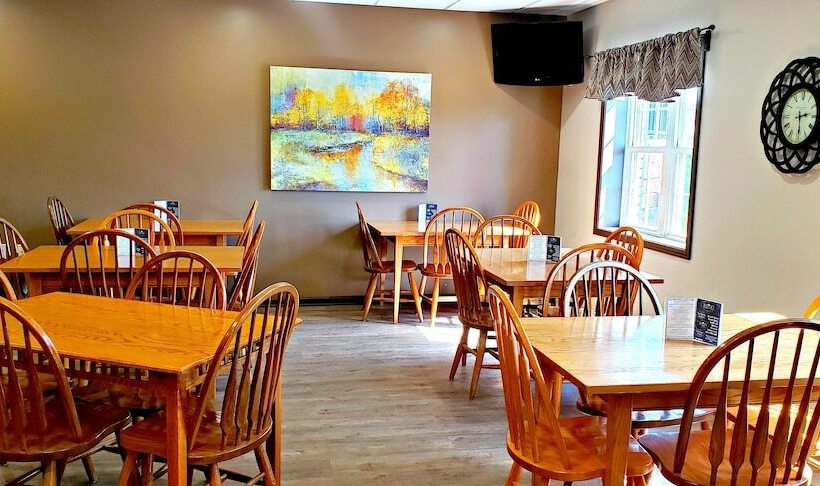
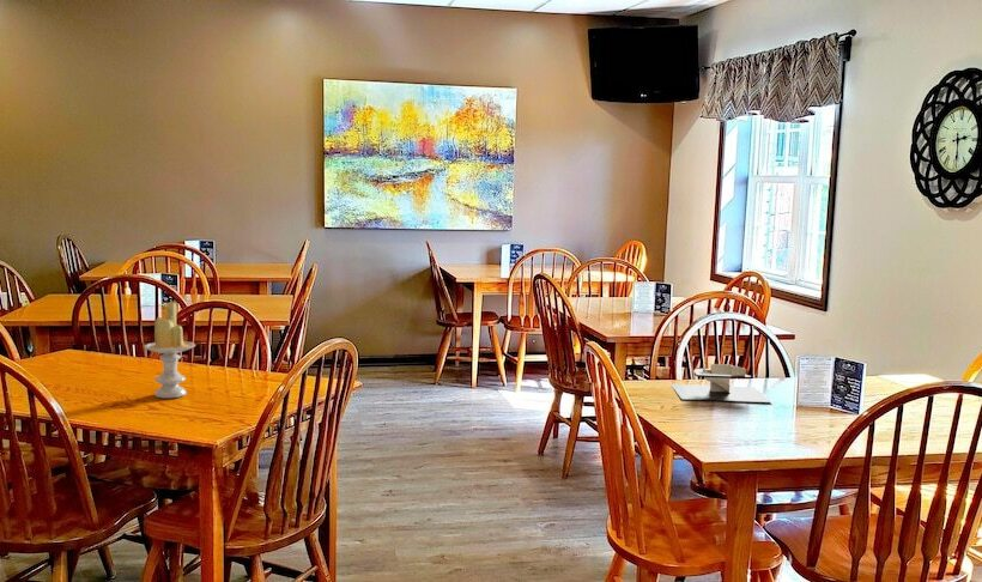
+ candle [144,301,196,399]
+ napkin holder [669,362,772,404]
